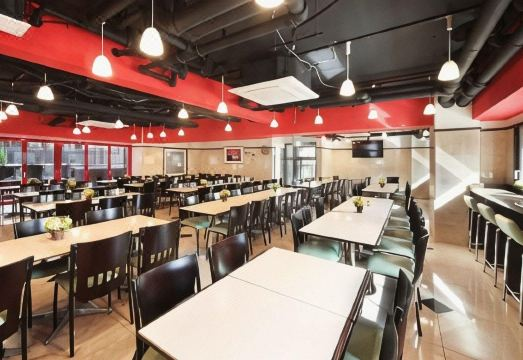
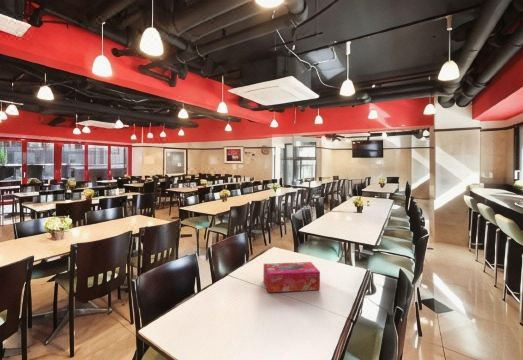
+ tissue box [263,261,321,293]
